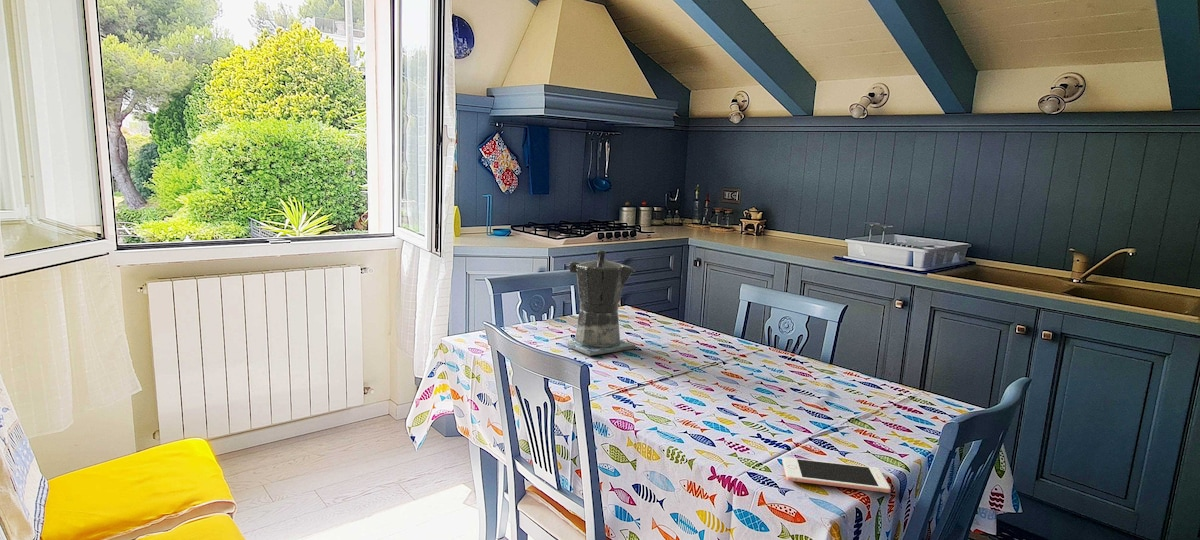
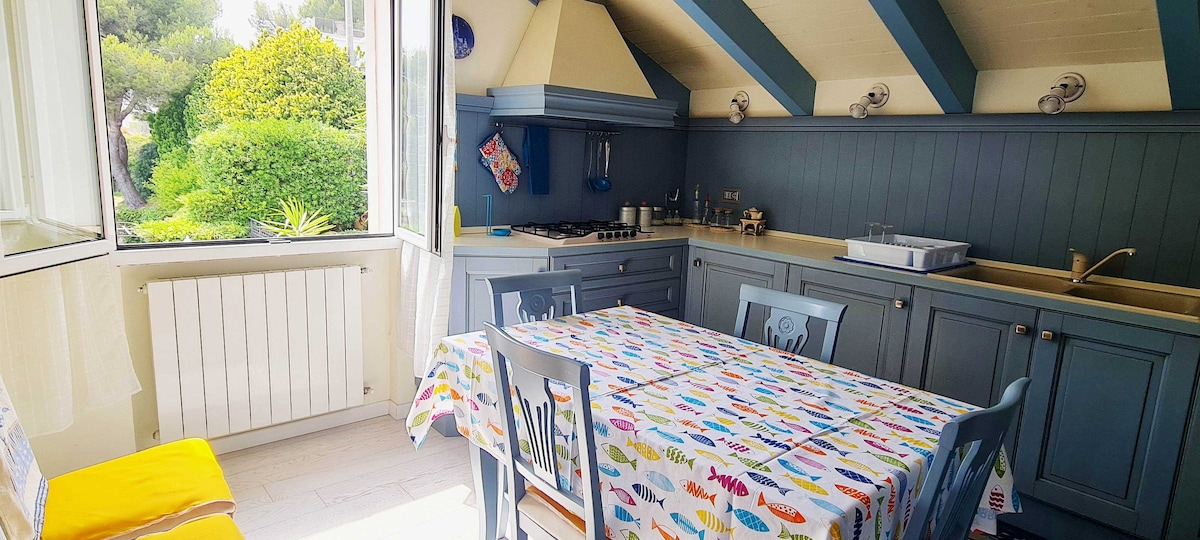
- cell phone [781,456,891,494]
- coffee maker [562,249,637,357]
